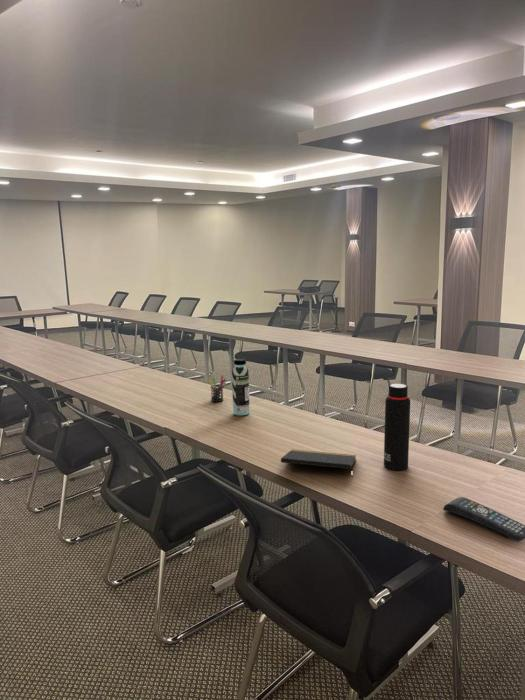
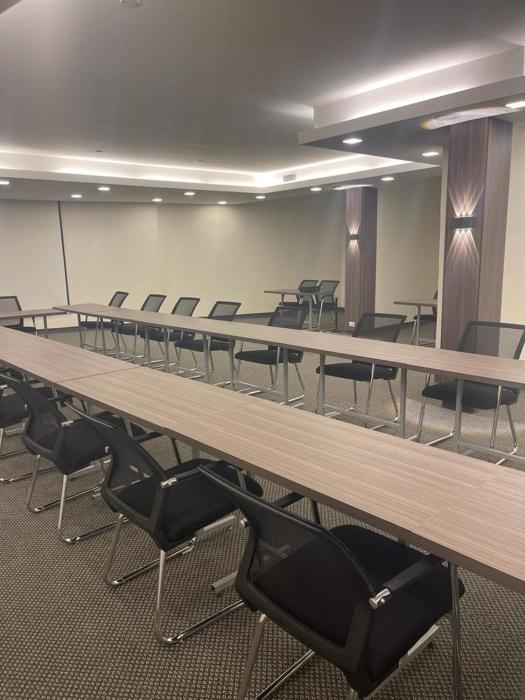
- notepad [280,449,357,479]
- water bottle [231,358,251,417]
- pen holder [207,374,227,403]
- water bottle [383,383,411,471]
- remote control [442,496,525,542]
